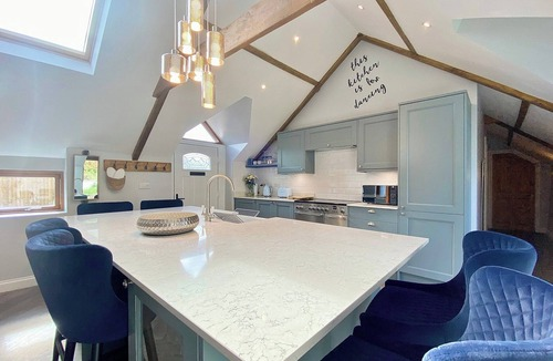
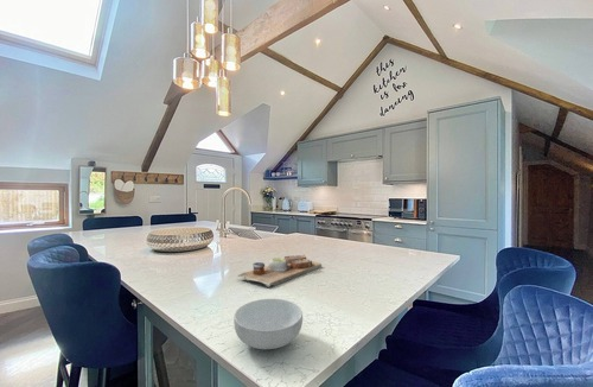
+ cutting board [237,254,323,290]
+ cereal bowl [232,298,304,350]
